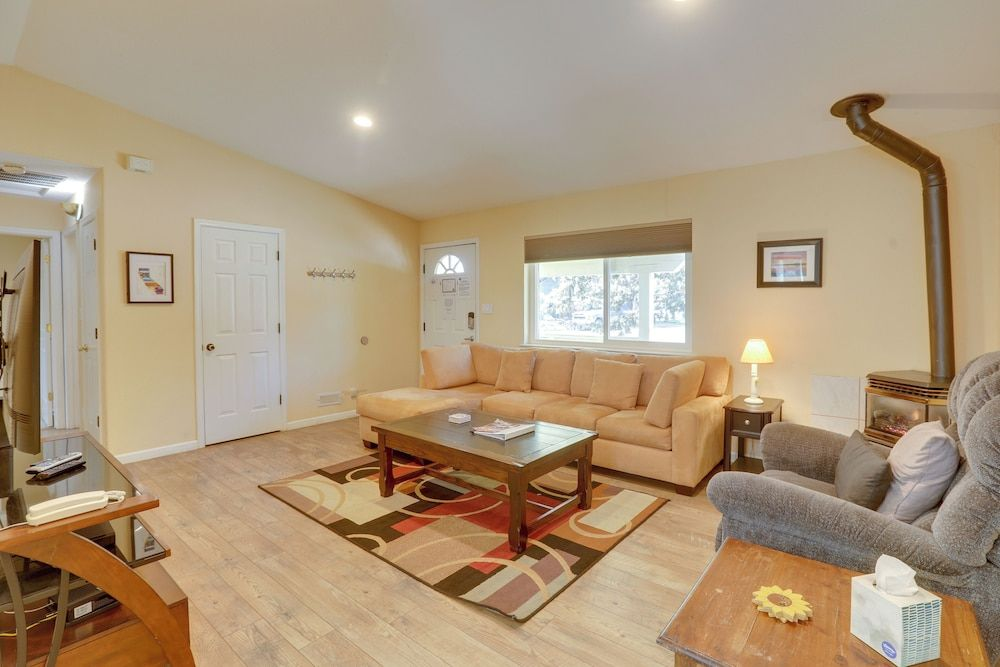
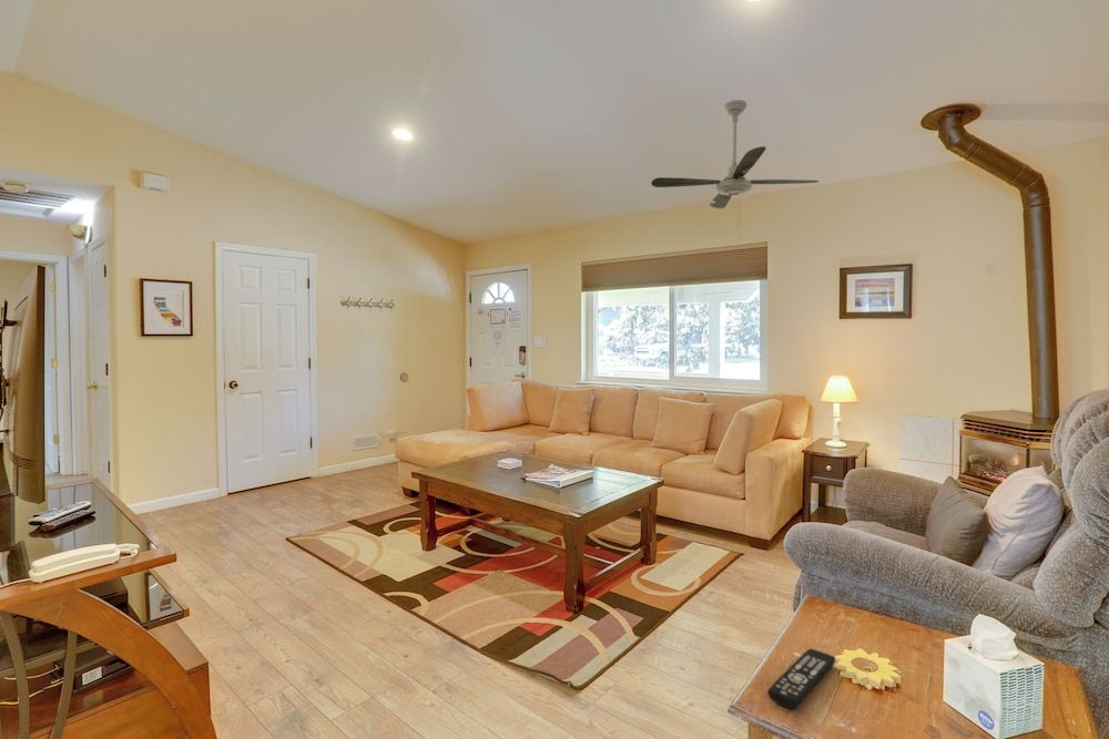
+ ceiling fan [650,99,820,209]
+ remote control [766,648,836,710]
